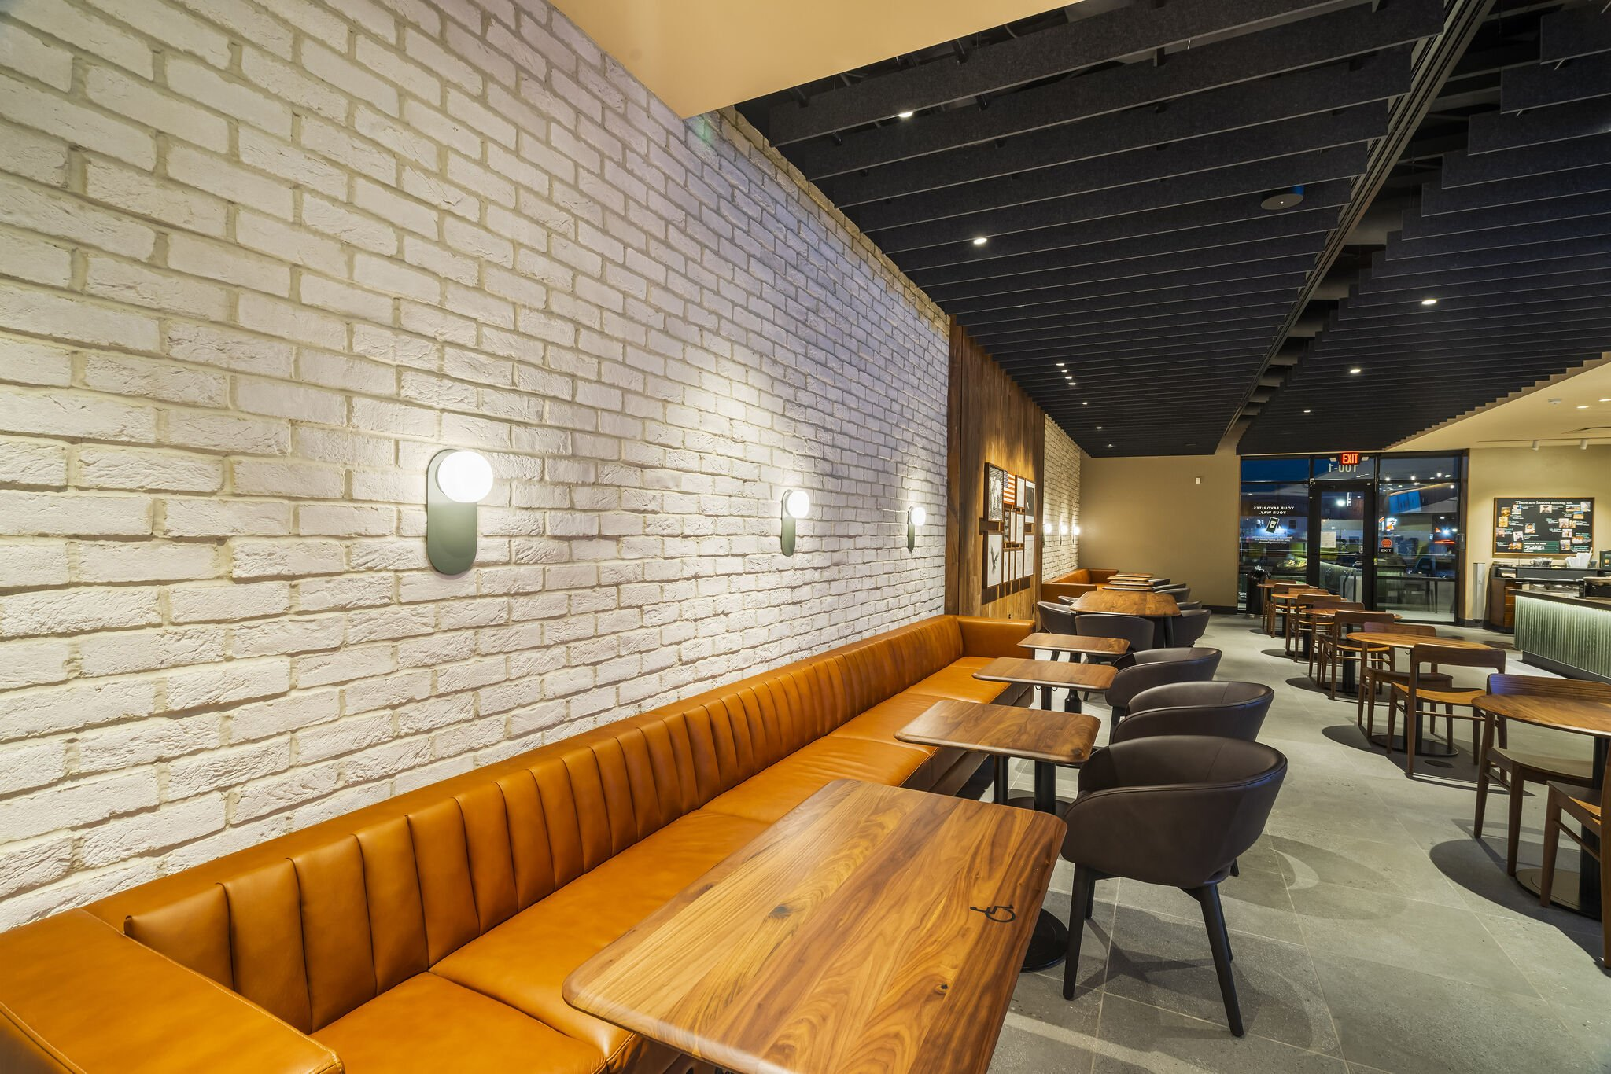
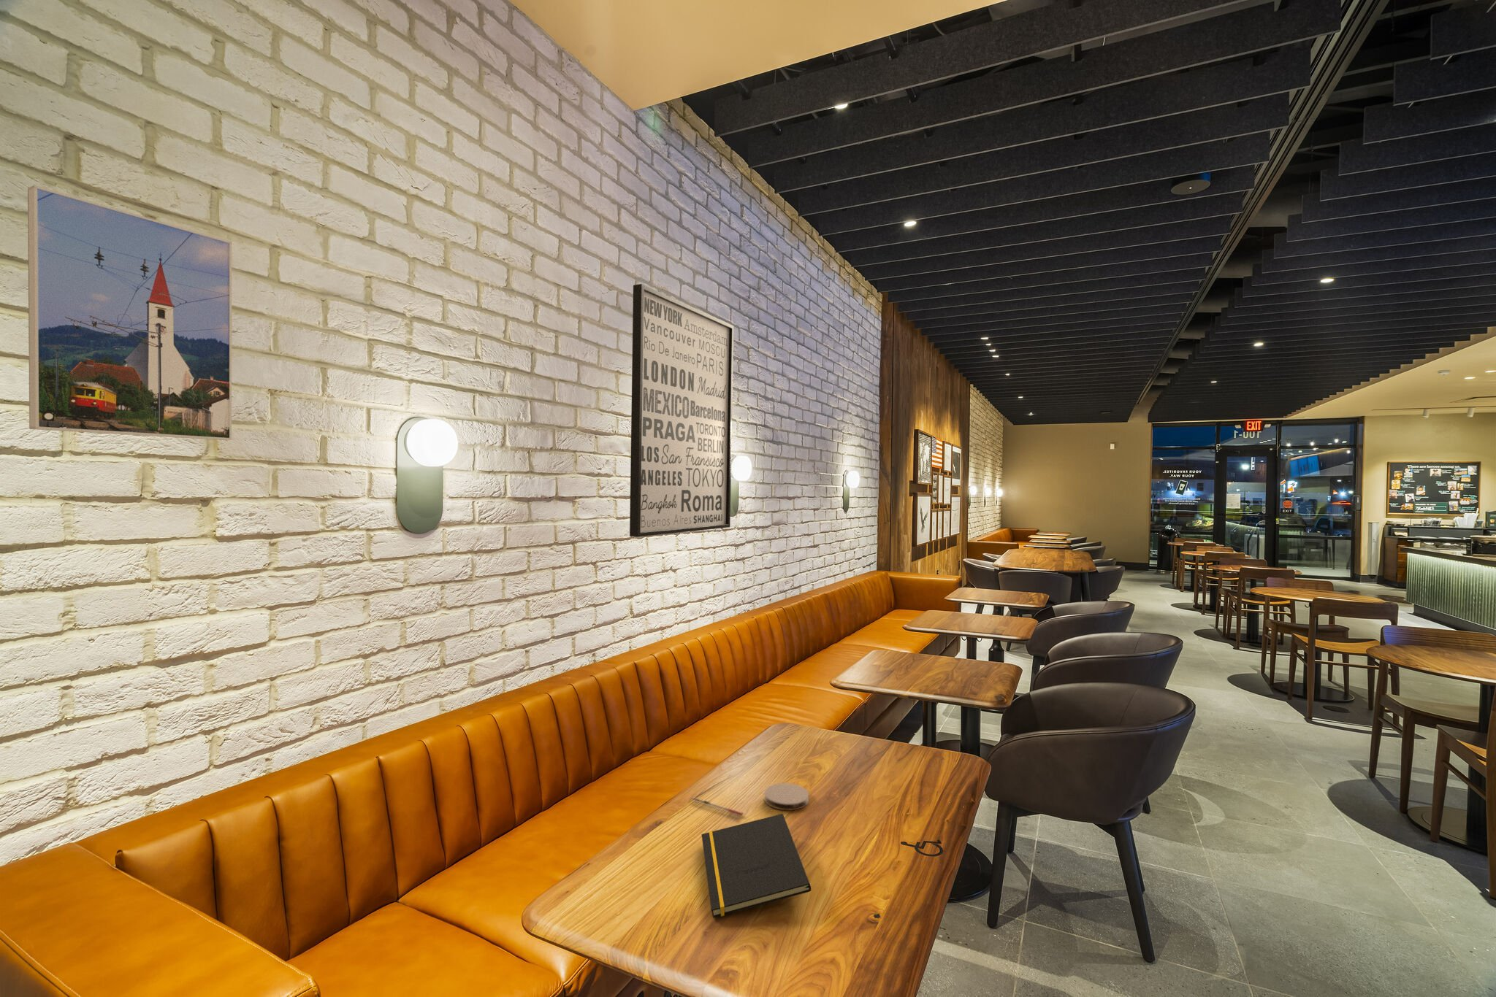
+ coaster [764,782,809,811]
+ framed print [27,185,233,441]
+ notepad [700,813,811,919]
+ wall art [629,284,735,537]
+ pen [691,797,744,817]
